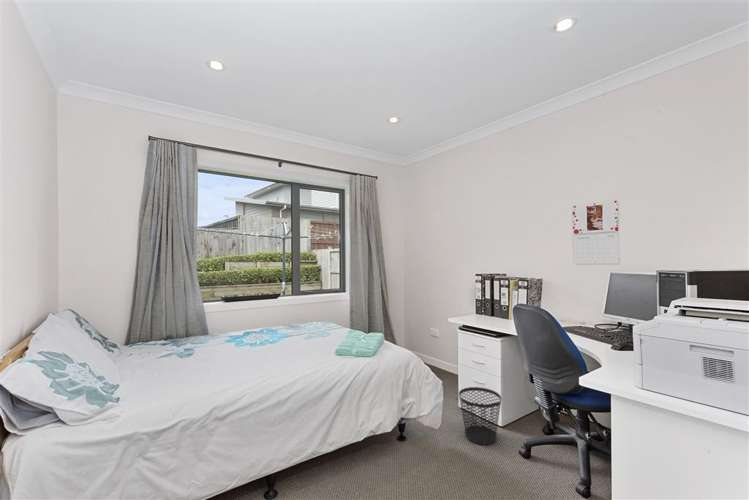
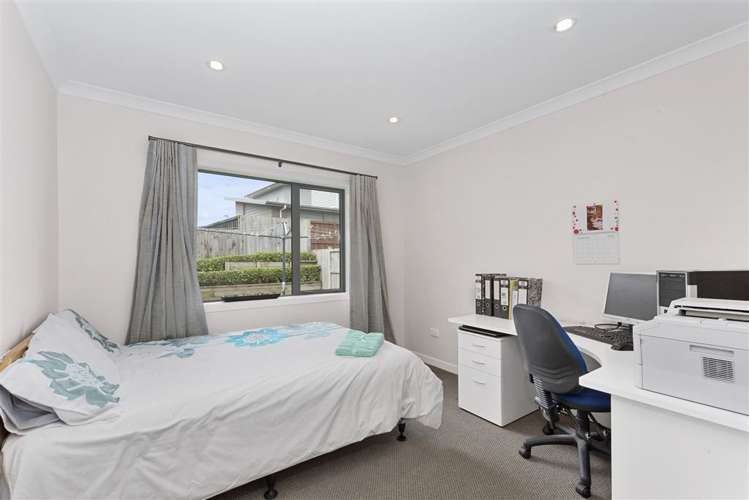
- wastebasket [458,386,502,446]
